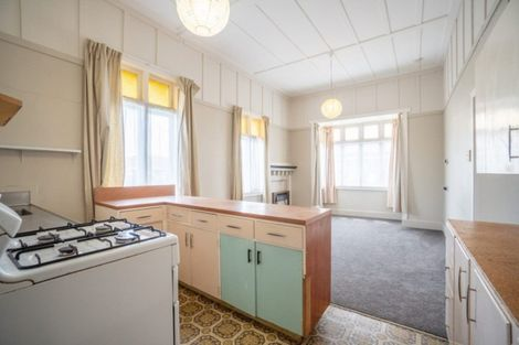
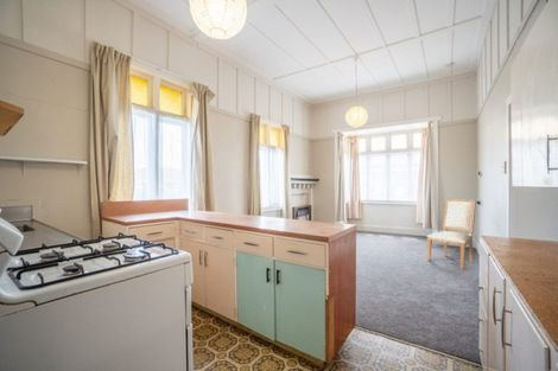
+ chair [426,198,477,270]
